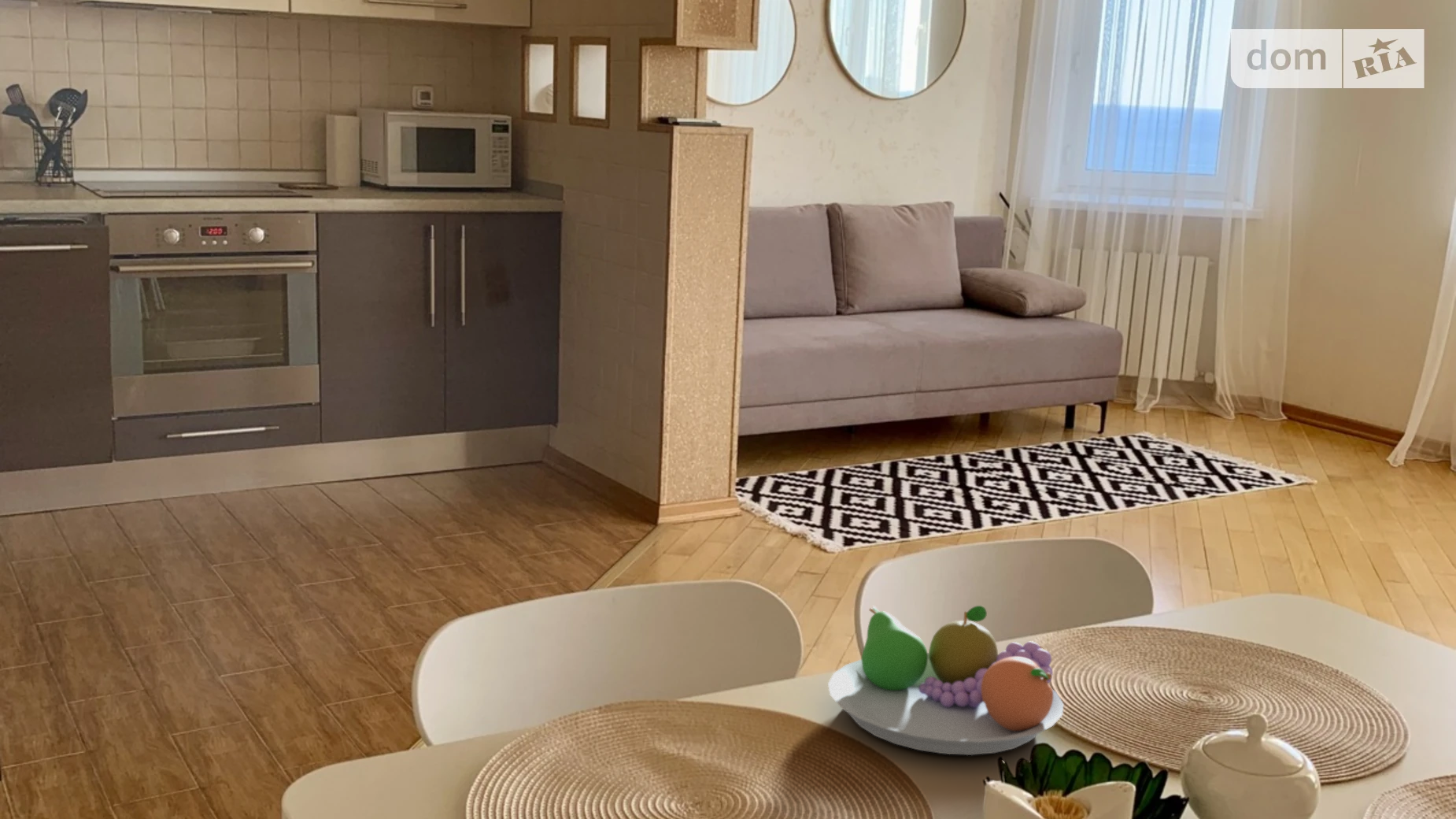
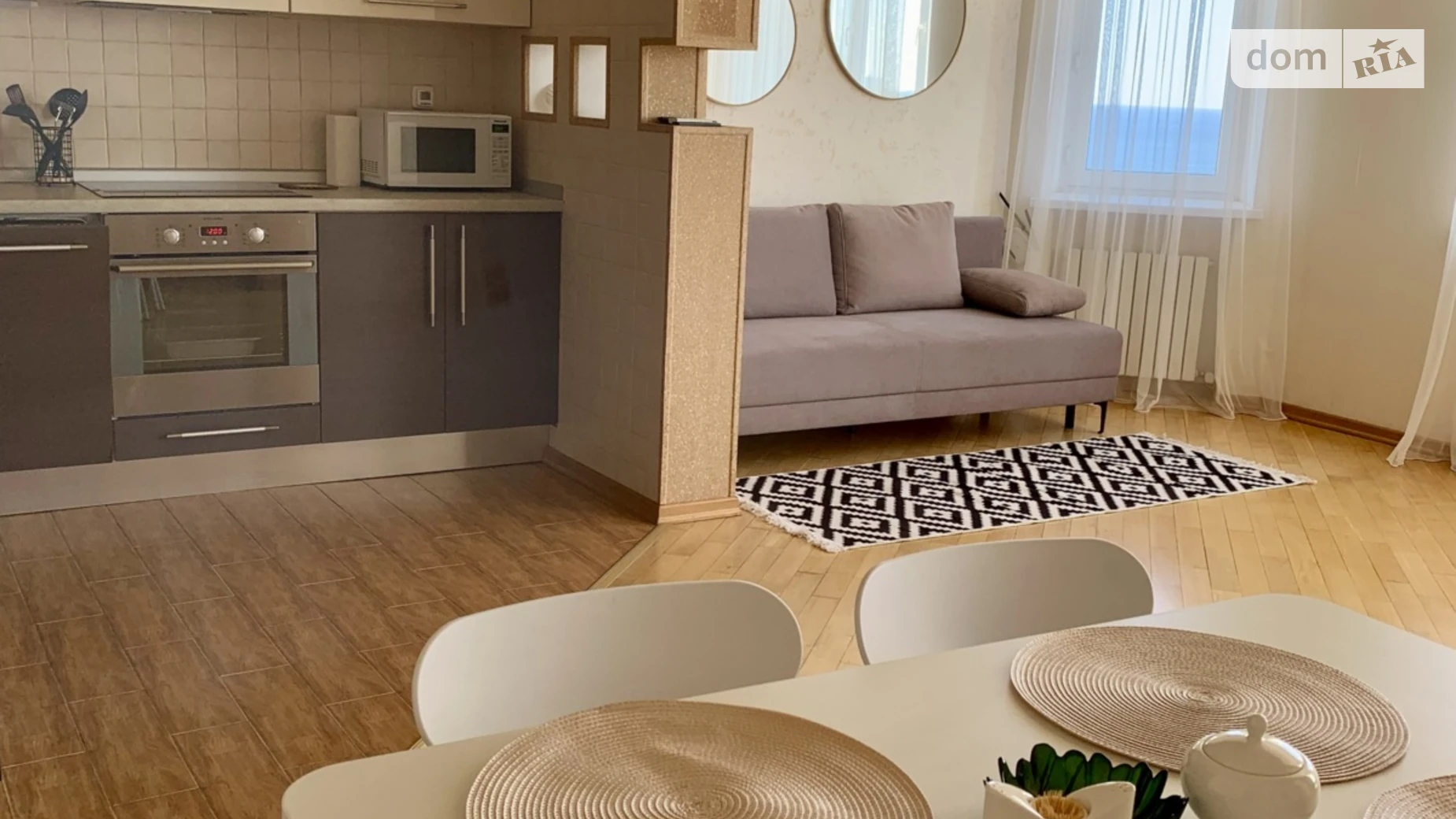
- fruit bowl [827,605,1064,756]
